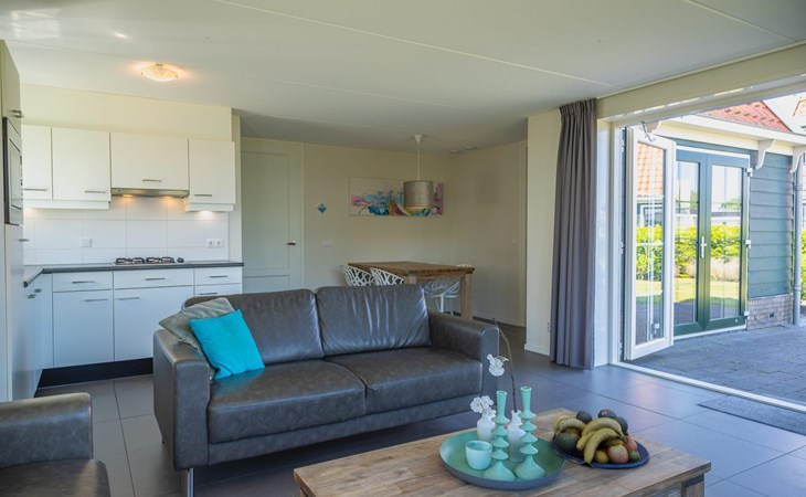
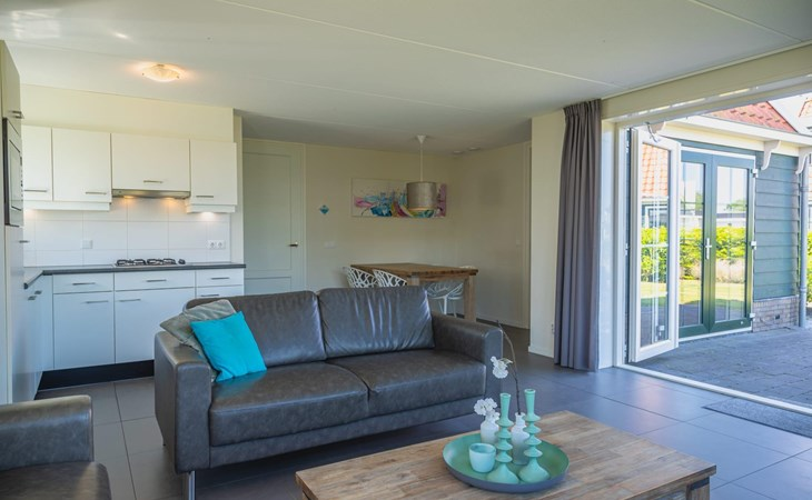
- fruit bowl [550,409,650,469]
